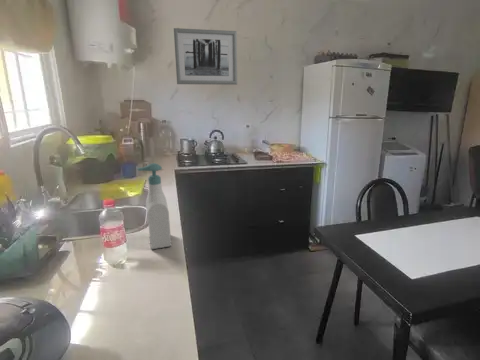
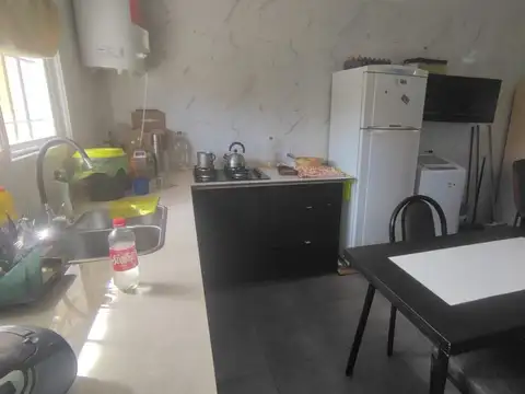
- wall art [173,27,238,86]
- soap bottle [136,162,172,250]
